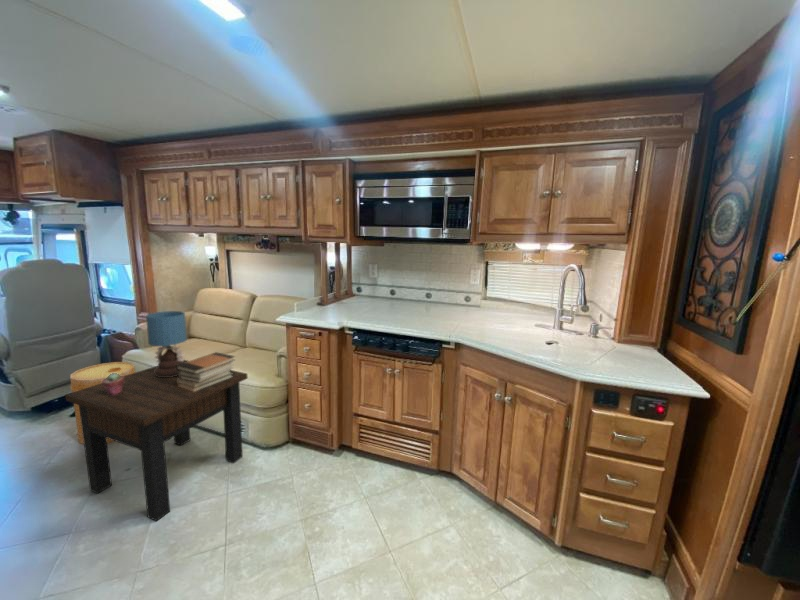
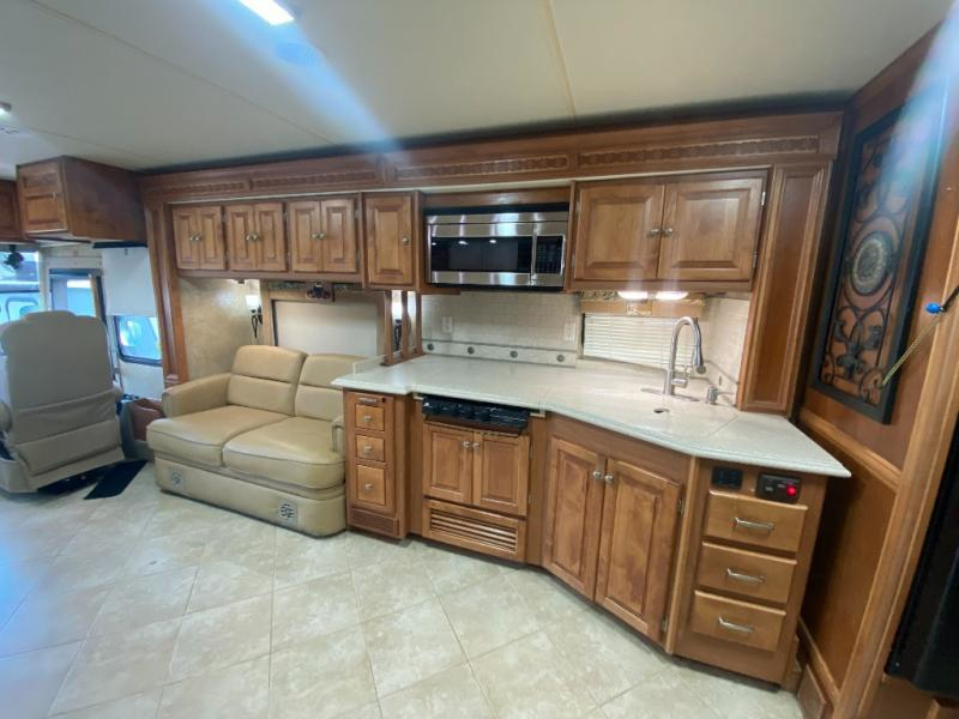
- side table [64,359,249,522]
- book stack [176,351,236,392]
- potted succulent [102,373,124,395]
- table lamp [145,310,188,377]
- basket [69,361,136,445]
